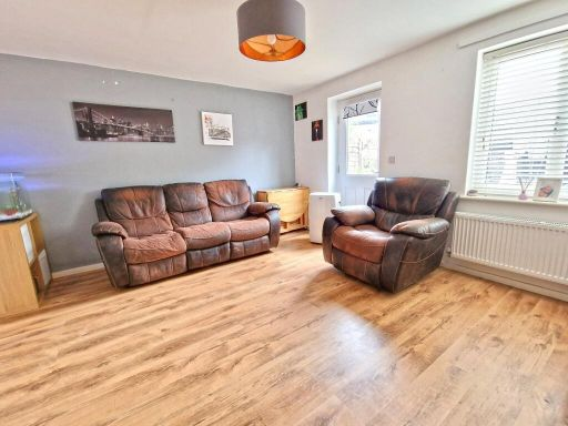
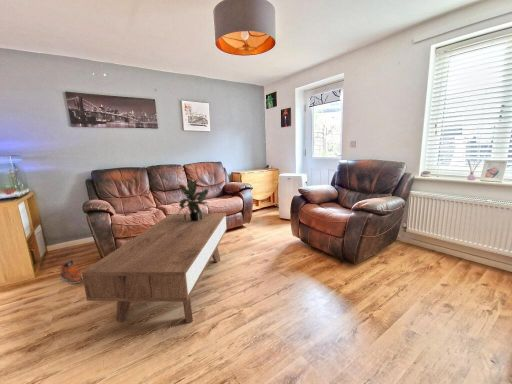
+ sneaker [60,259,83,285]
+ coffee table [81,212,228,324]
+ potted plant [177,178,210,221]
